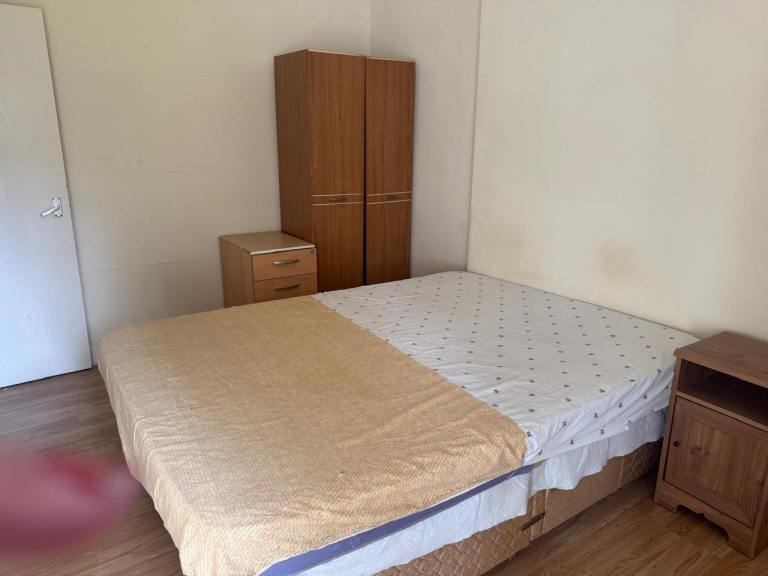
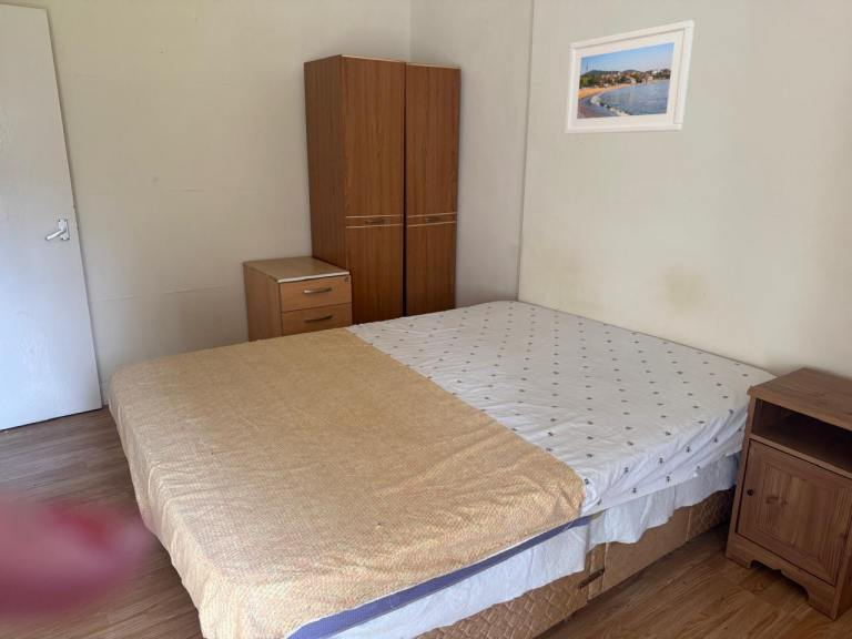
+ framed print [564,20,696,135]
